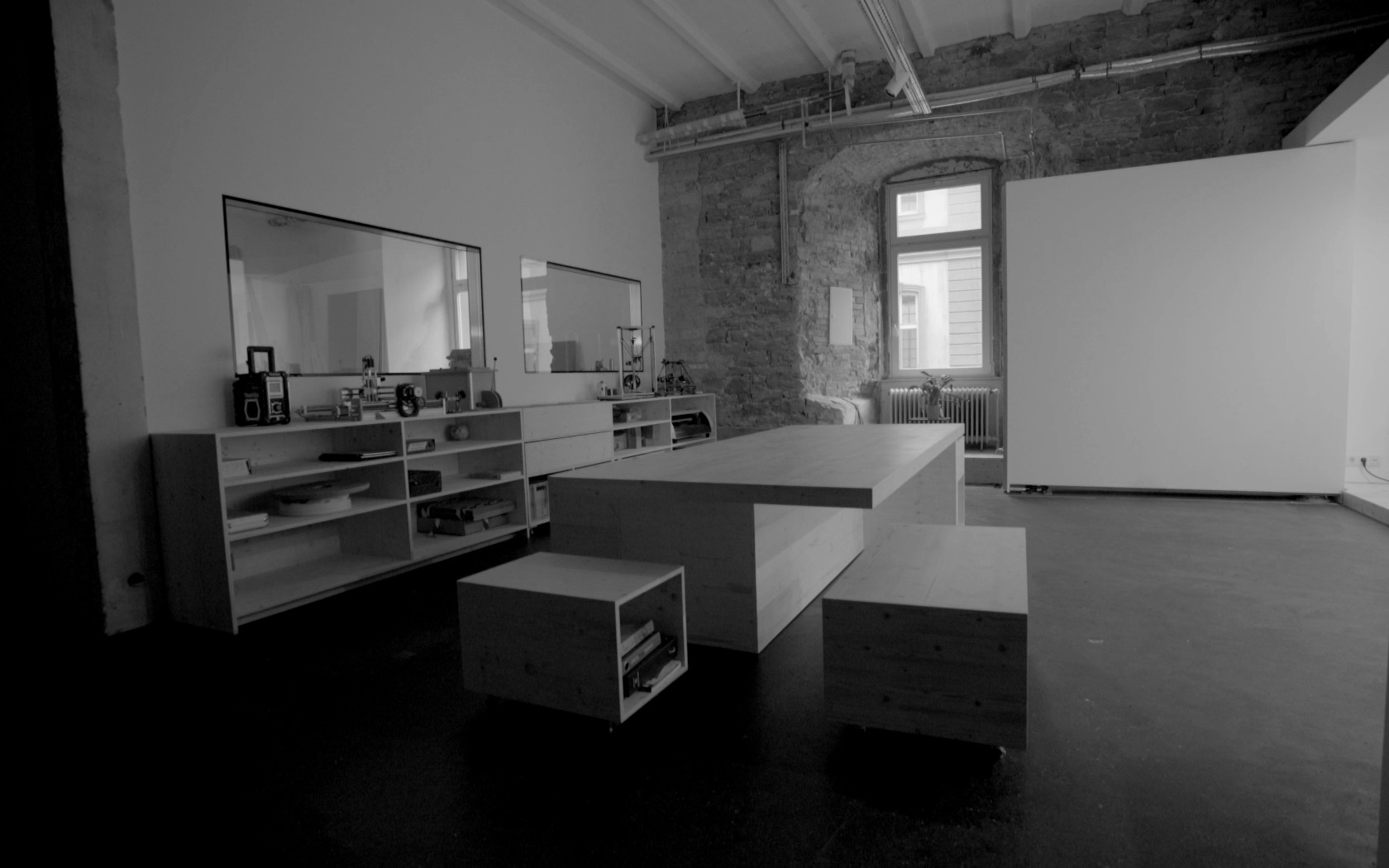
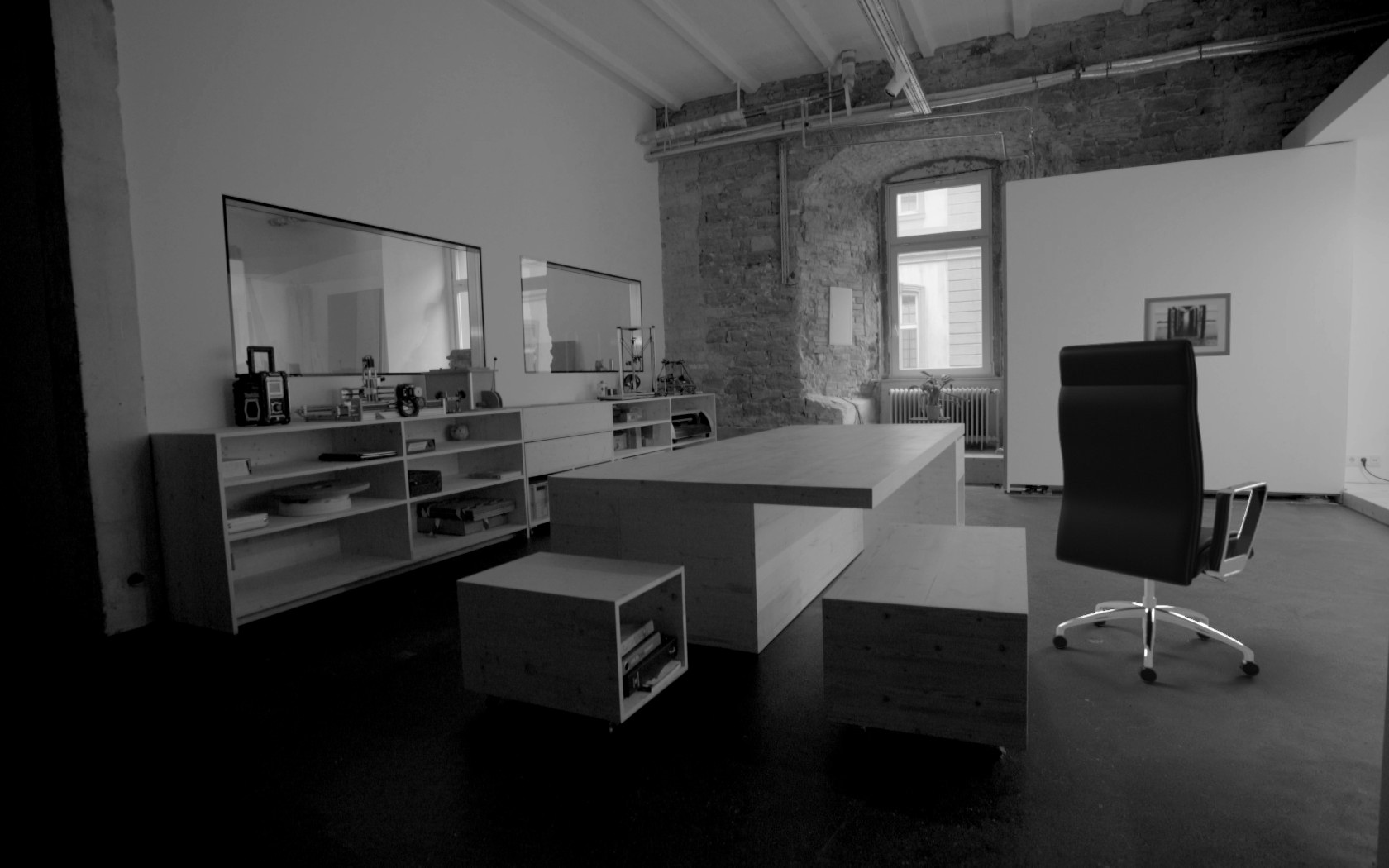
+ office chair [1052,338,1269,684]
+ wall art [1142,292,1232,358]
